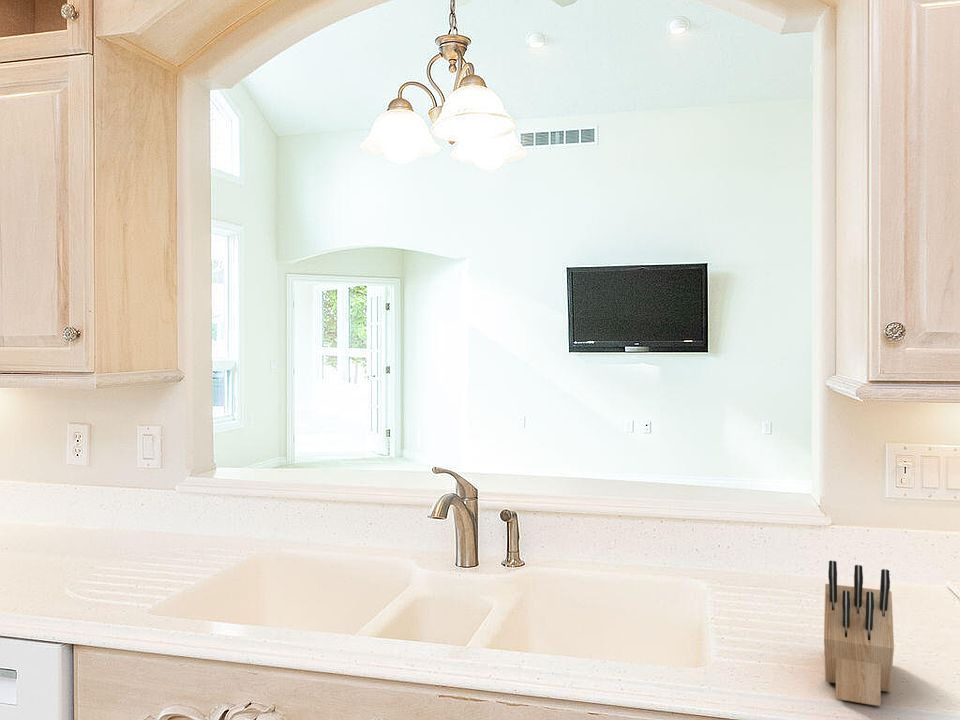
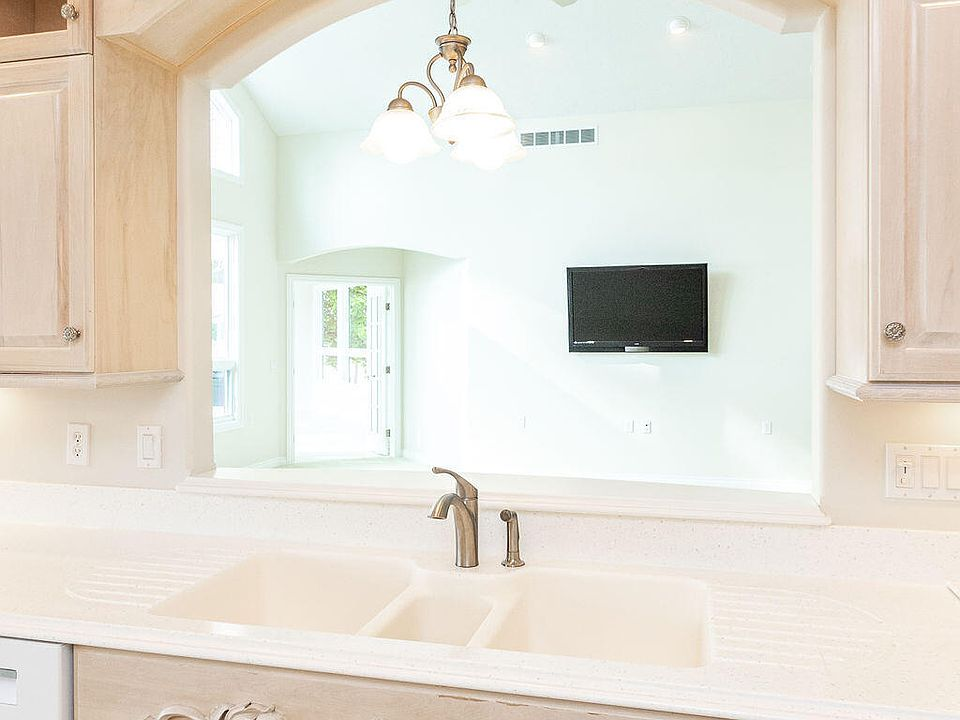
- knife block [823,559,895,707]
